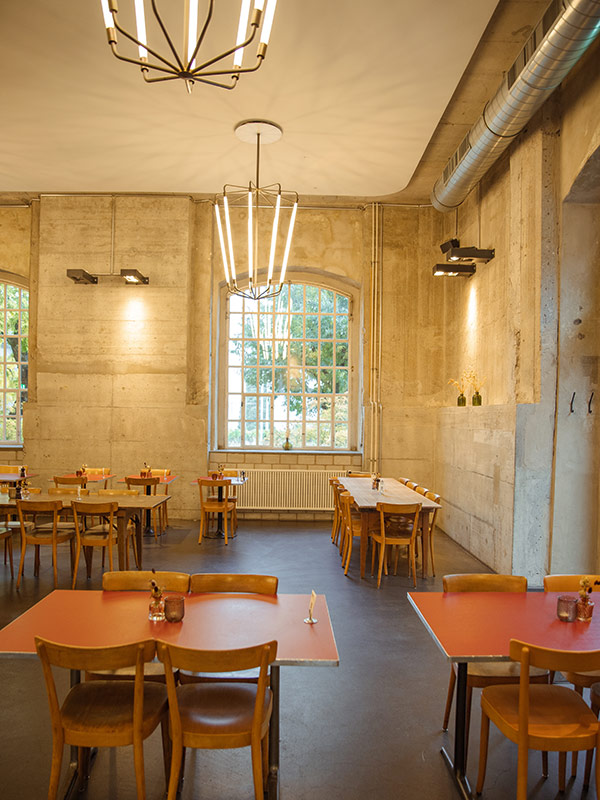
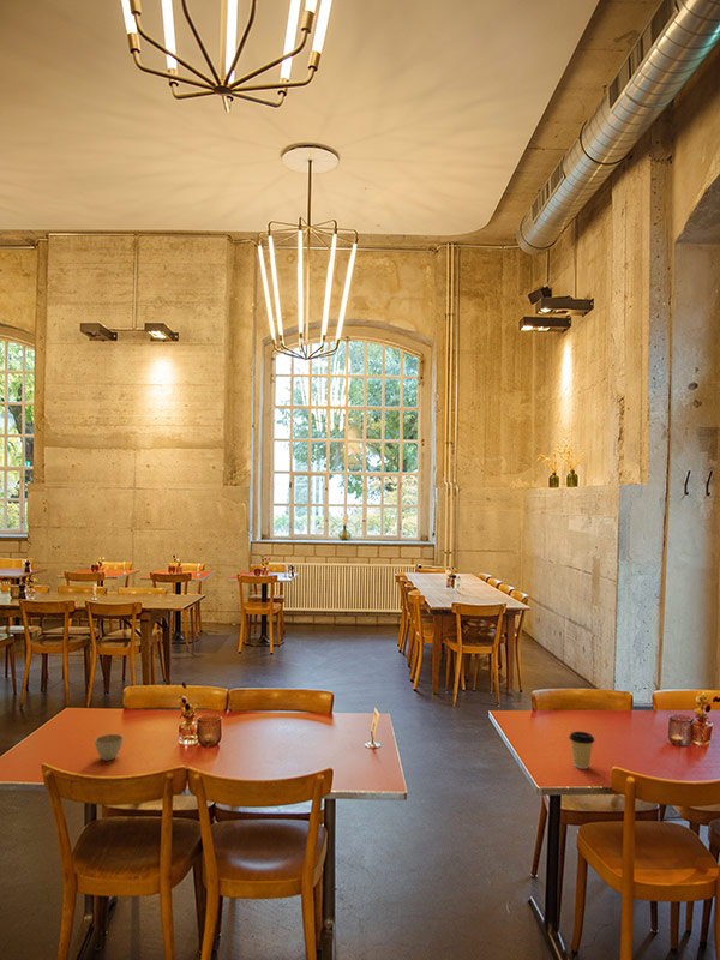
+ flower pot [94,733,125,762]
+ coffee cup [568,731,595,770]
